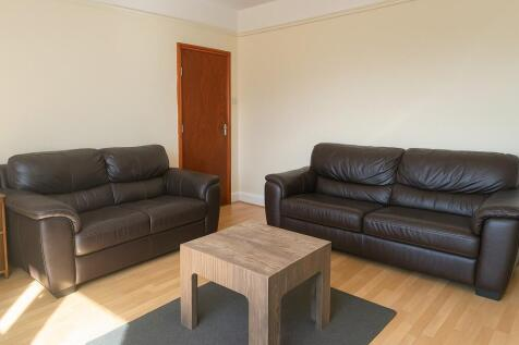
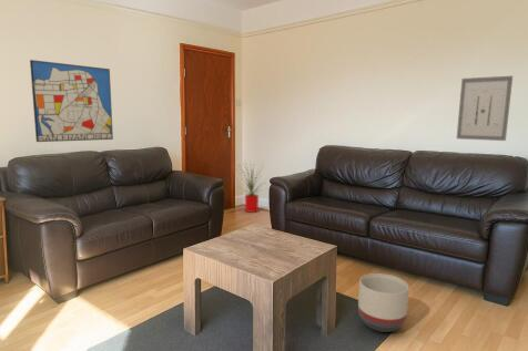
+ planter [357,272,410,333]
+ wall art [29,59,114,143]
+ house plant [230,161,270,214]
+ wall art [456,75,514,142]
